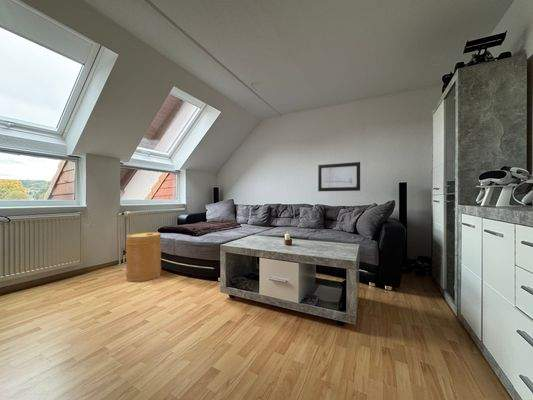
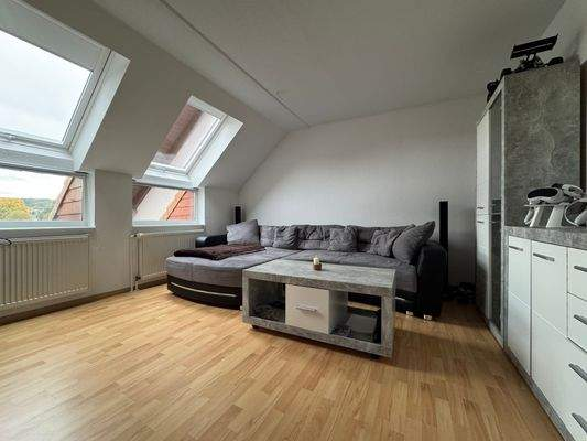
- basket [125,231,162,283]
- wall art [317,161,361,192]
